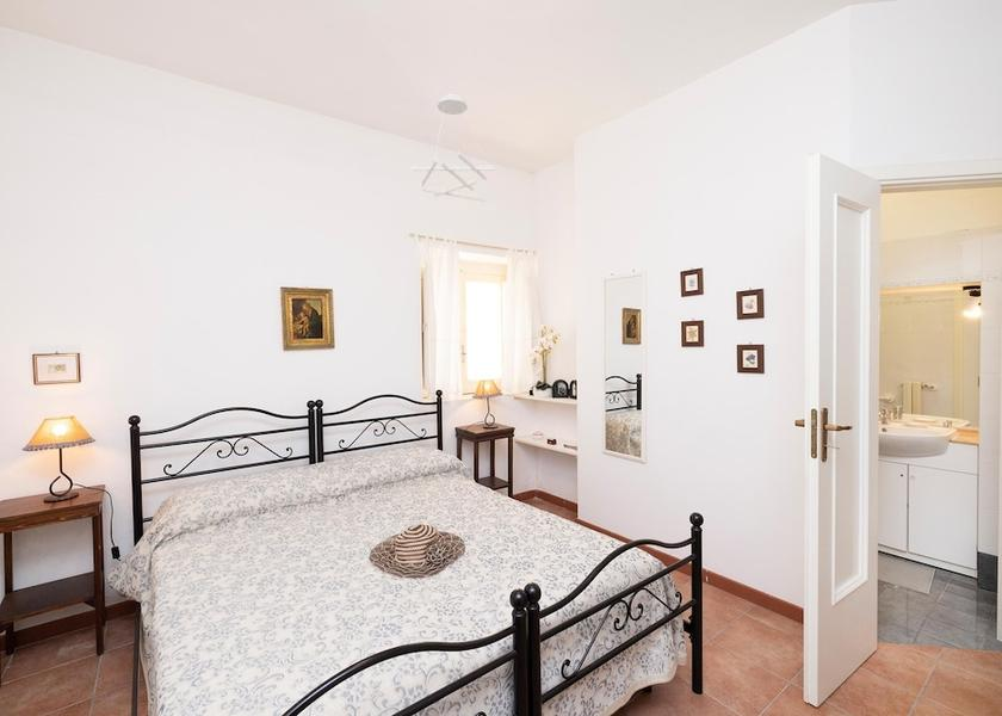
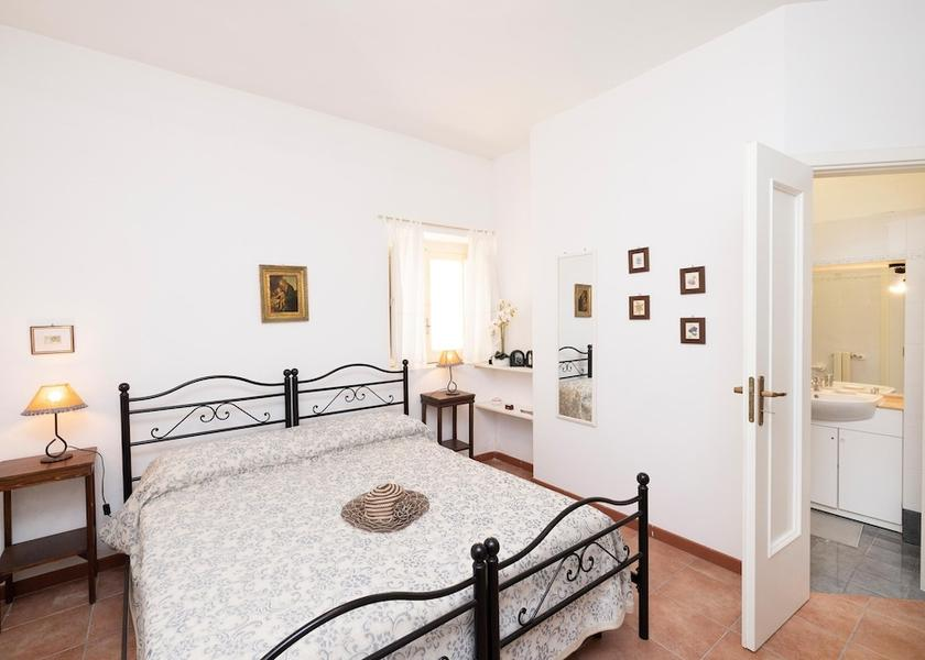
- ceiling light fixture [412,94,495,203]
